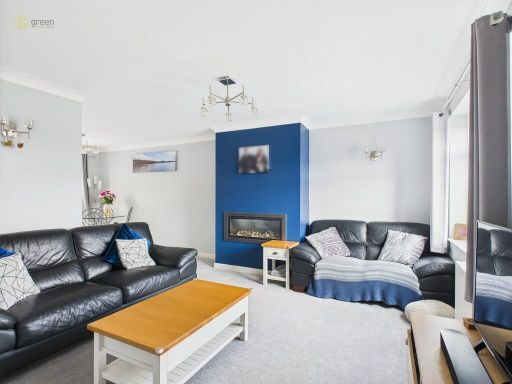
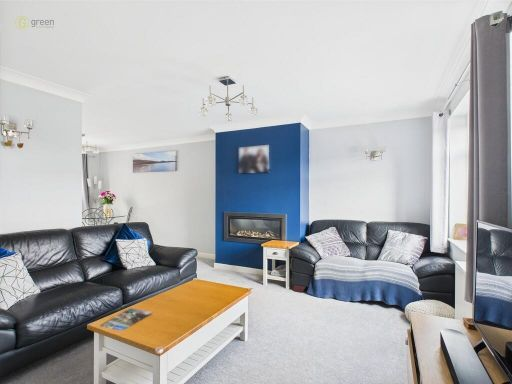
+ magazine [98,308,153,332]
